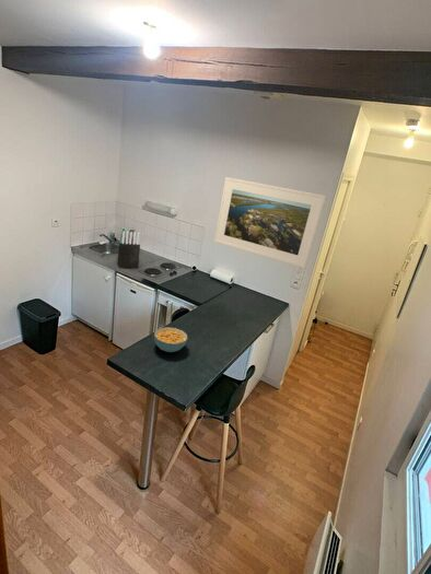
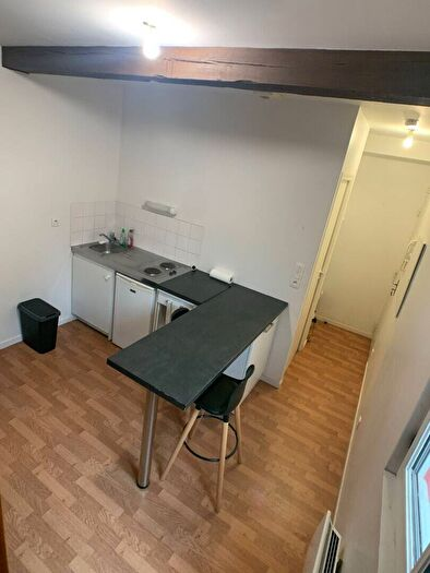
- cereal bowl [153,326,188,353]
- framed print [213,176,327,270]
- knife block [116,230,141,269]
